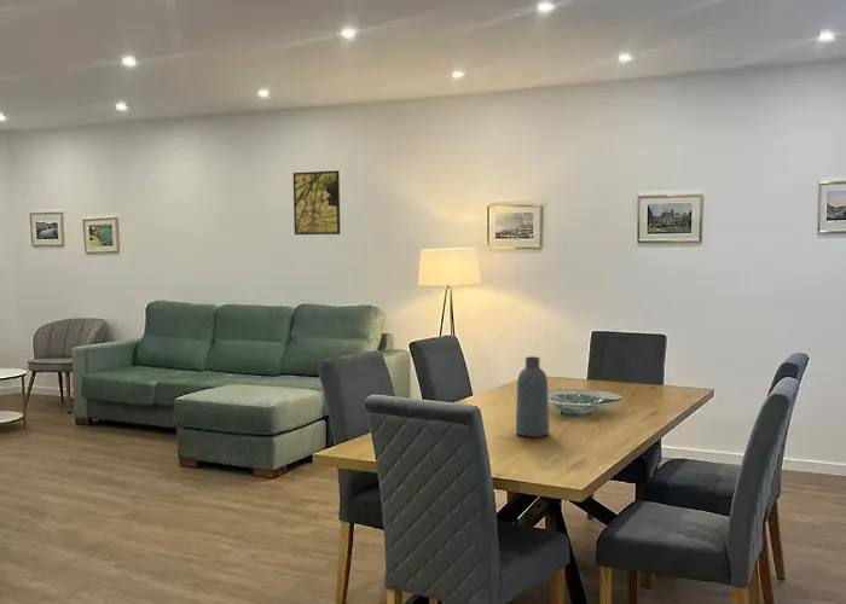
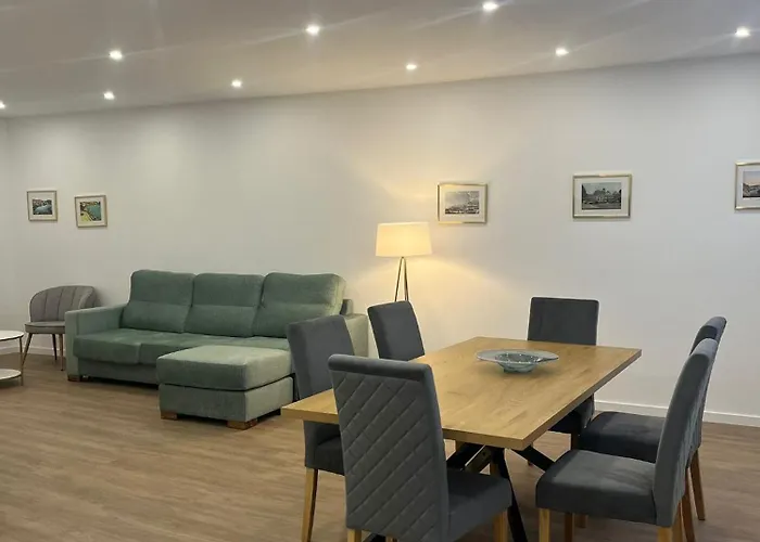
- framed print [292,169,341,236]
- vase [515,355,550,439]
